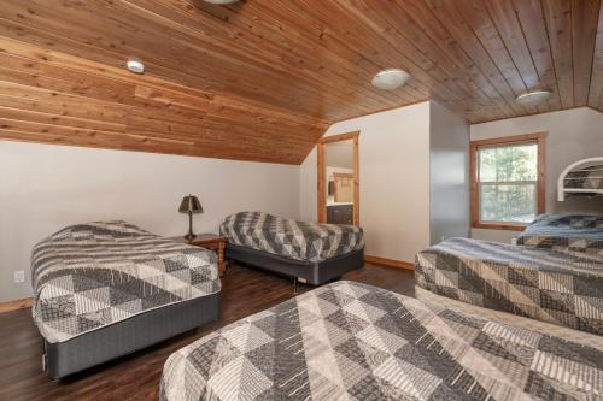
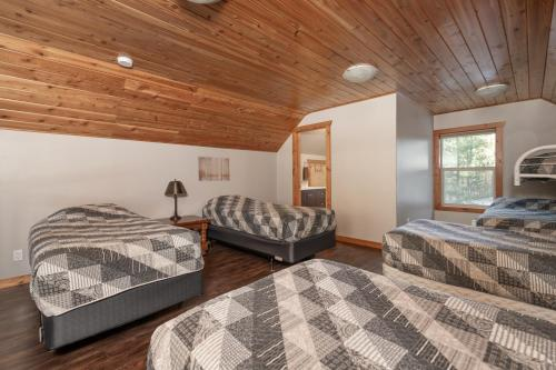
+ wall art [197,156,231,182]
